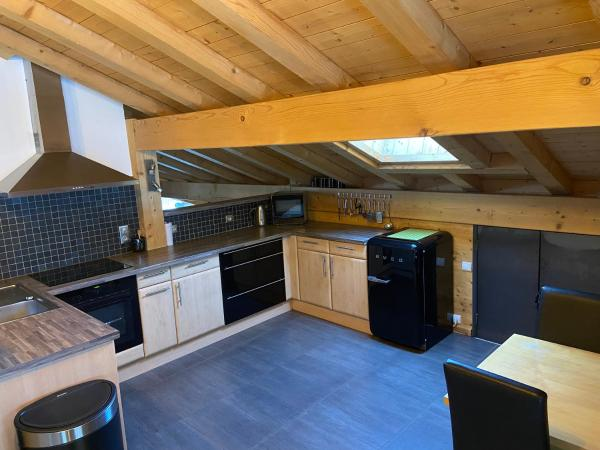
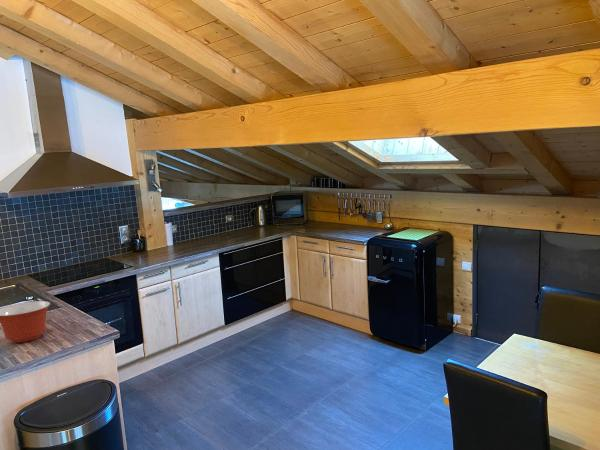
+ mixing bowl [0,300,52,344]
